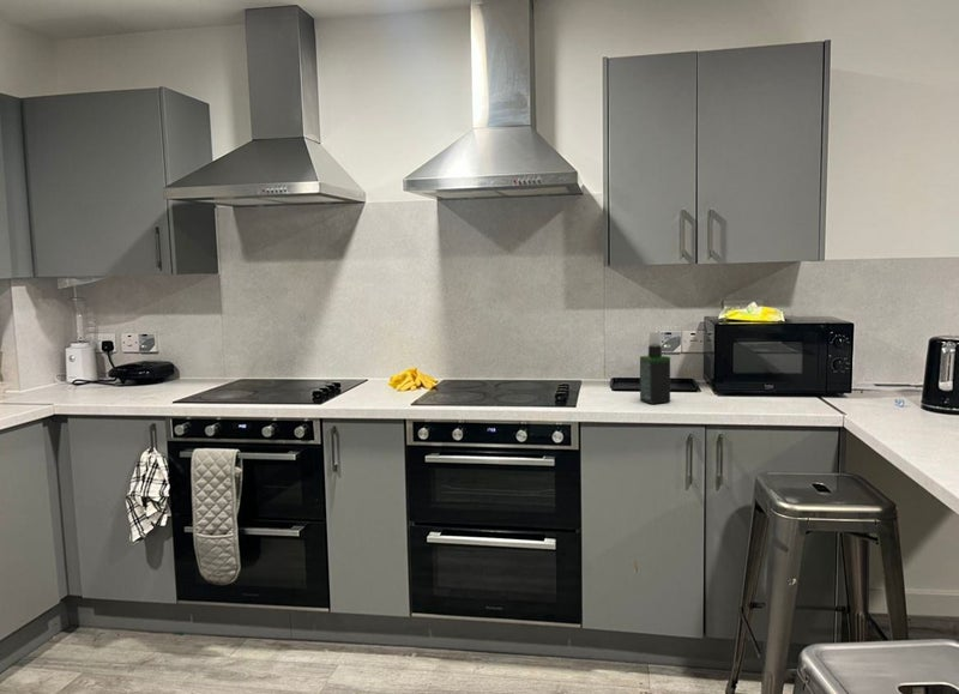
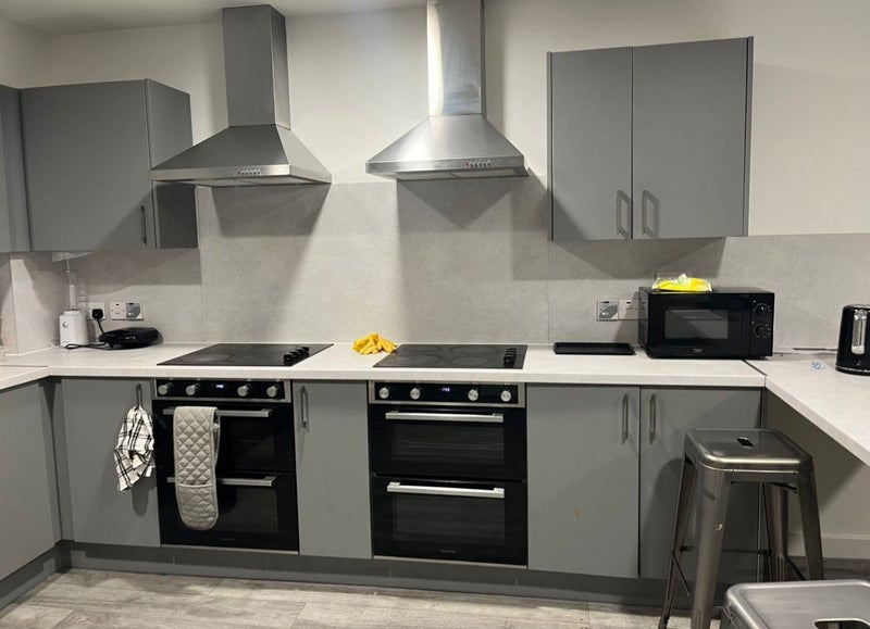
- spray bottle [639,331,671,405]
